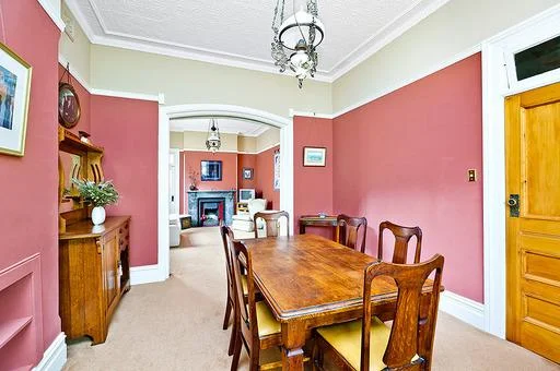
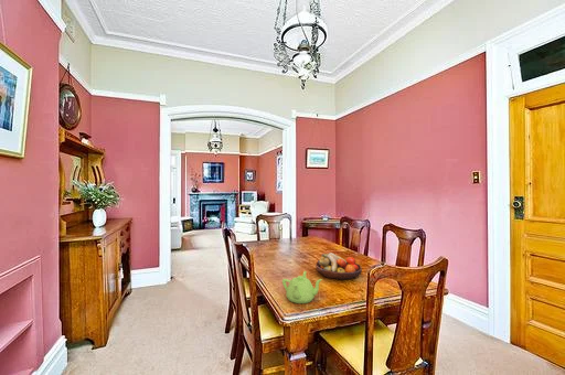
+ fruit bowl [315,251,363,280]
+ teapot [281,270,323,304]
